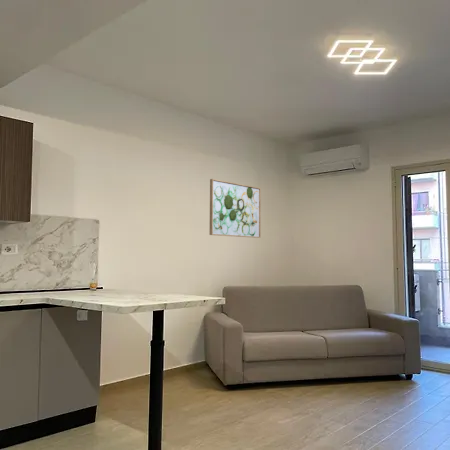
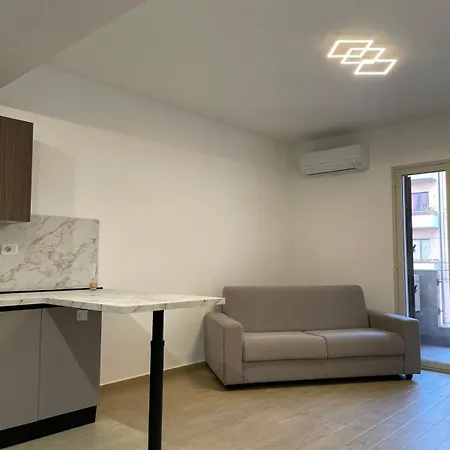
- wall art [208,178,262,239]
